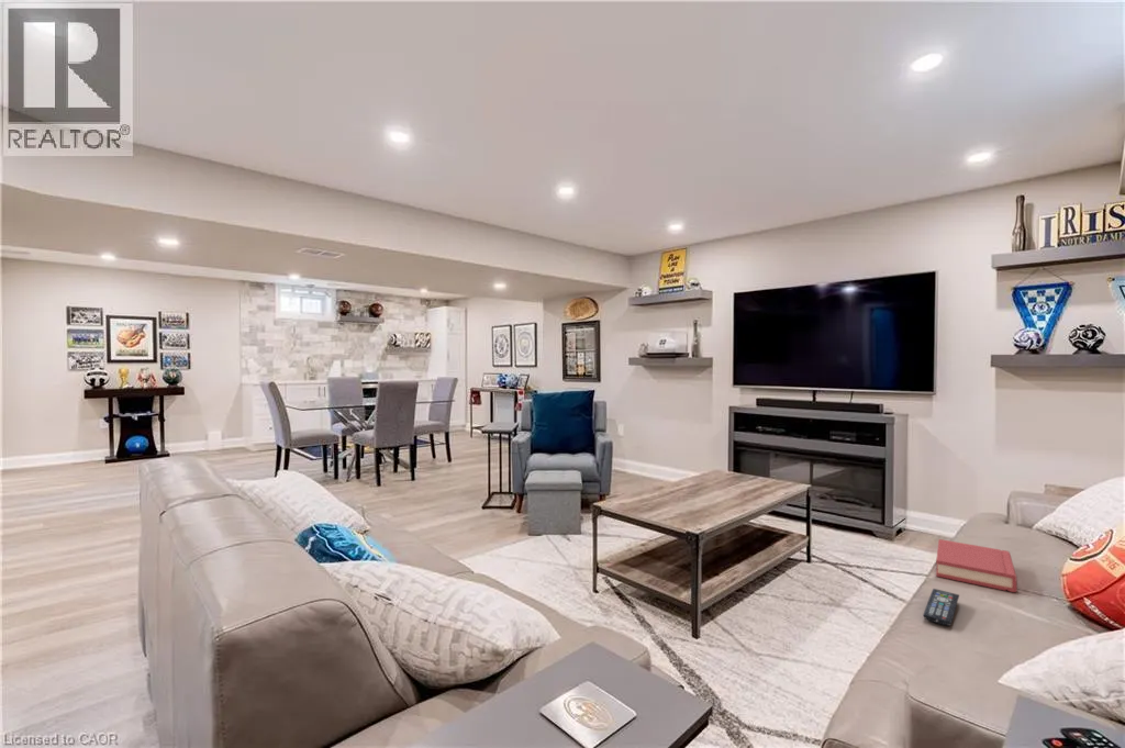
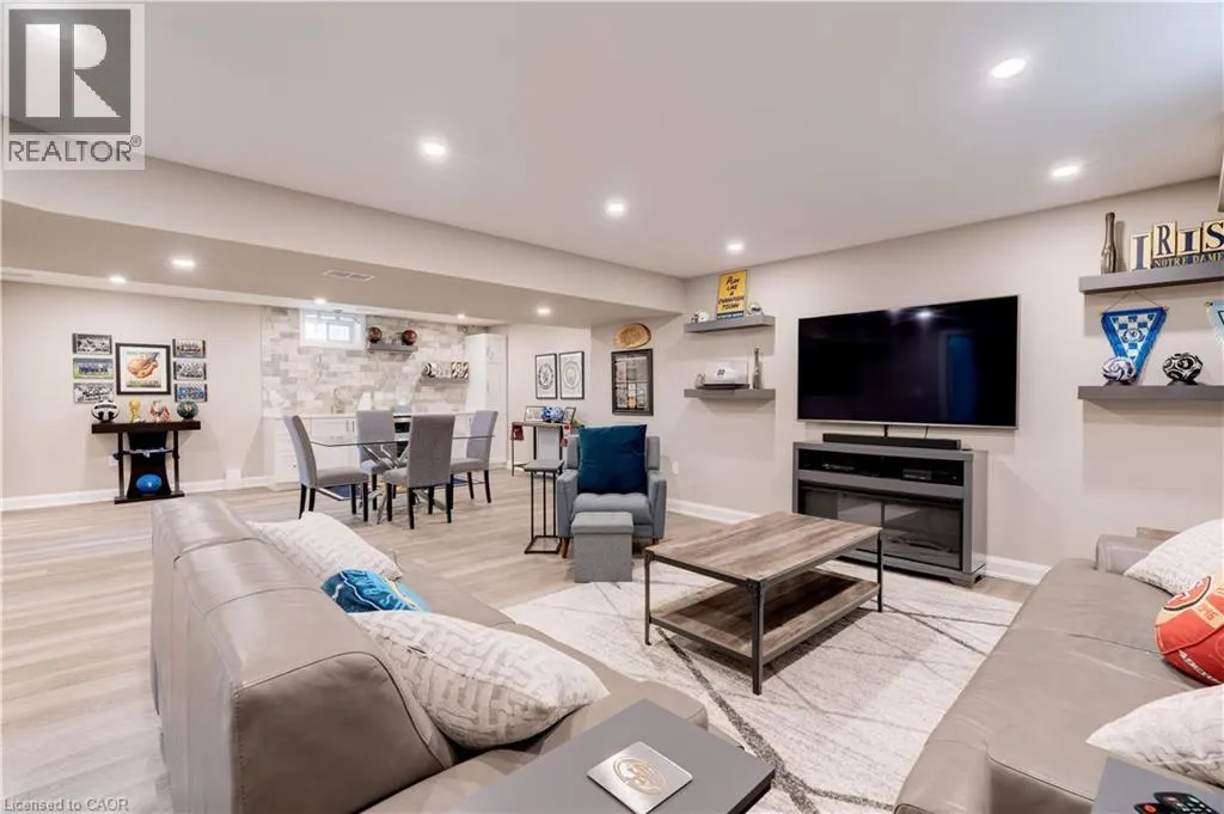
- hardback book [935,538,1017,593]
- remote control [923,588,960,627]
